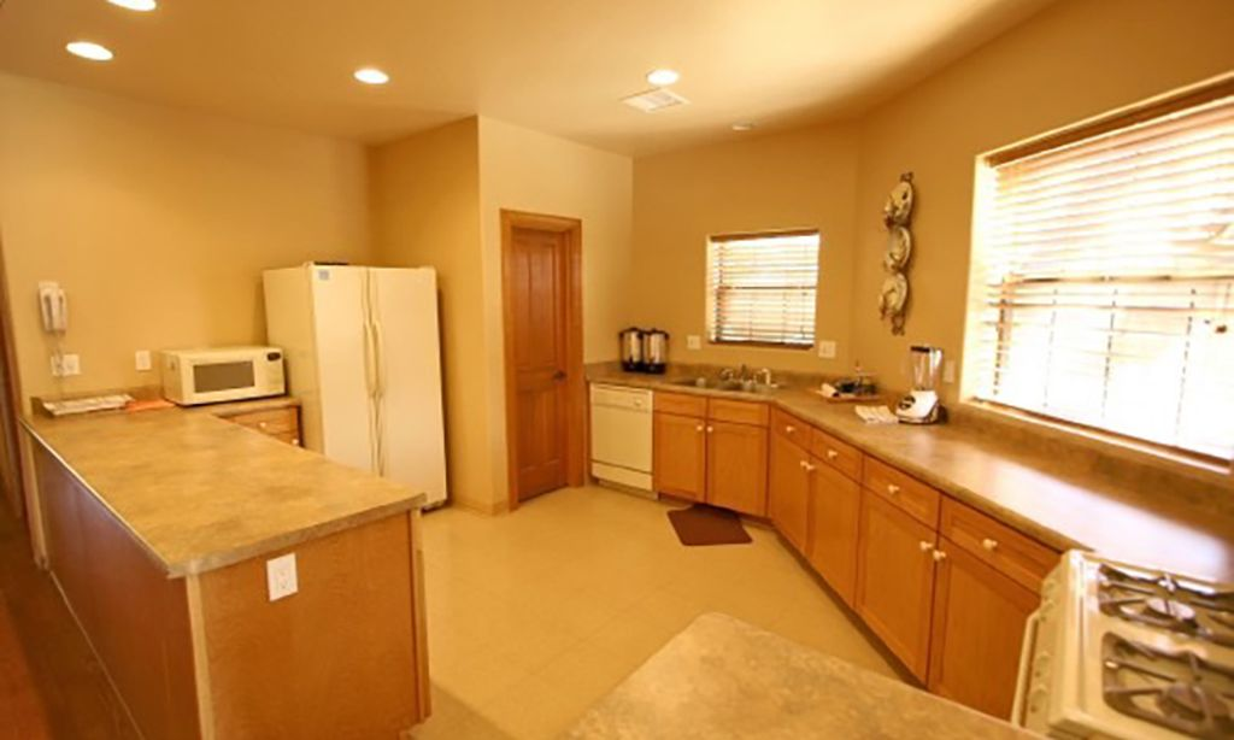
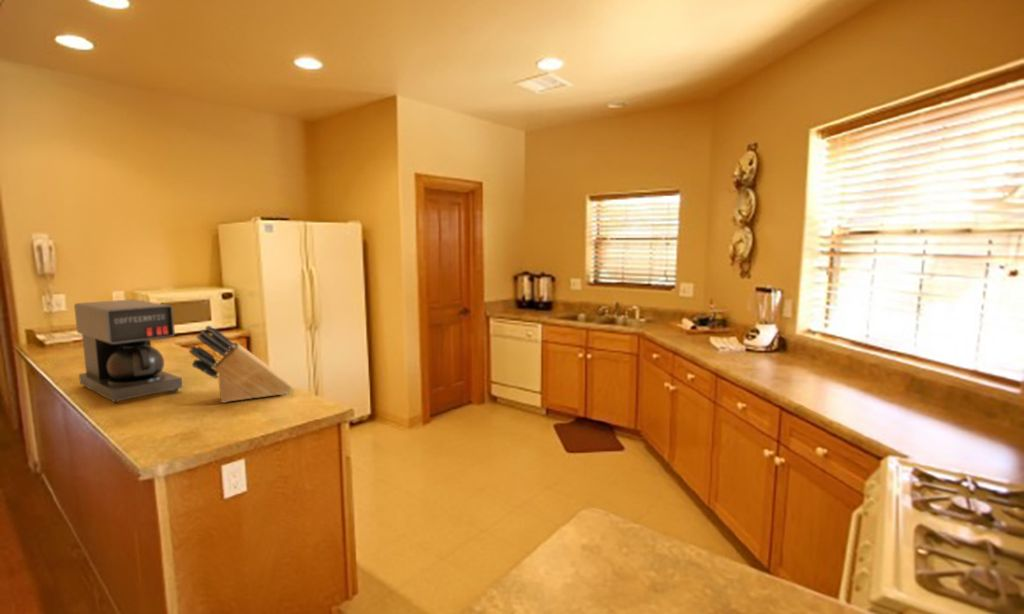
+ knife block [188,324,293,404]
+ coffee maker [73,298,184,404]
